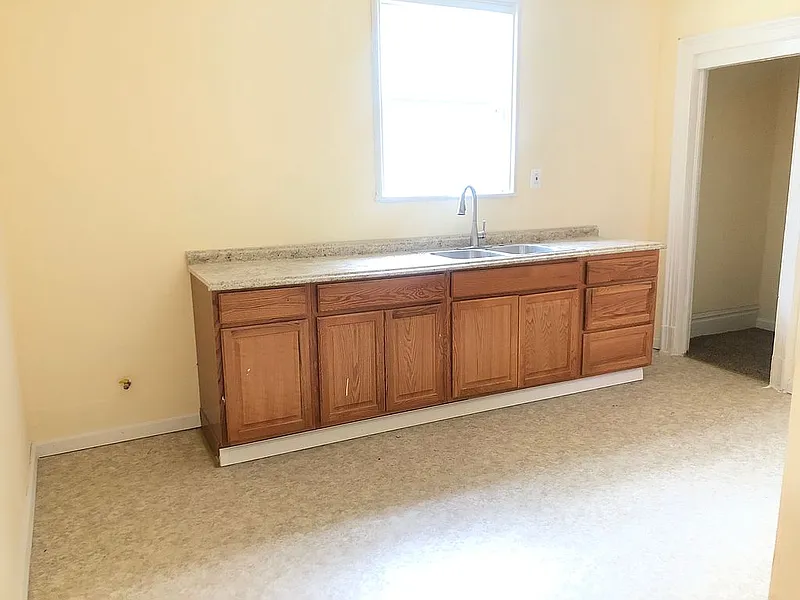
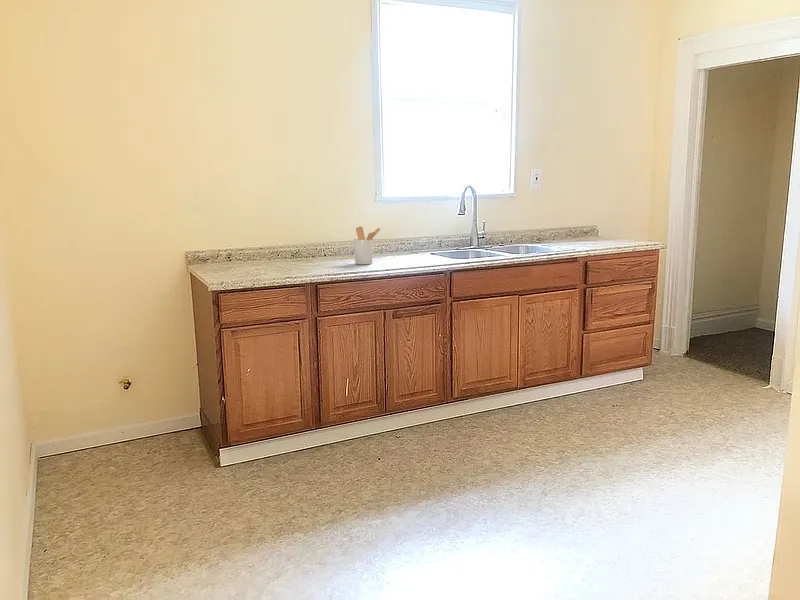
+ utensil holder [353,225,382,265]
